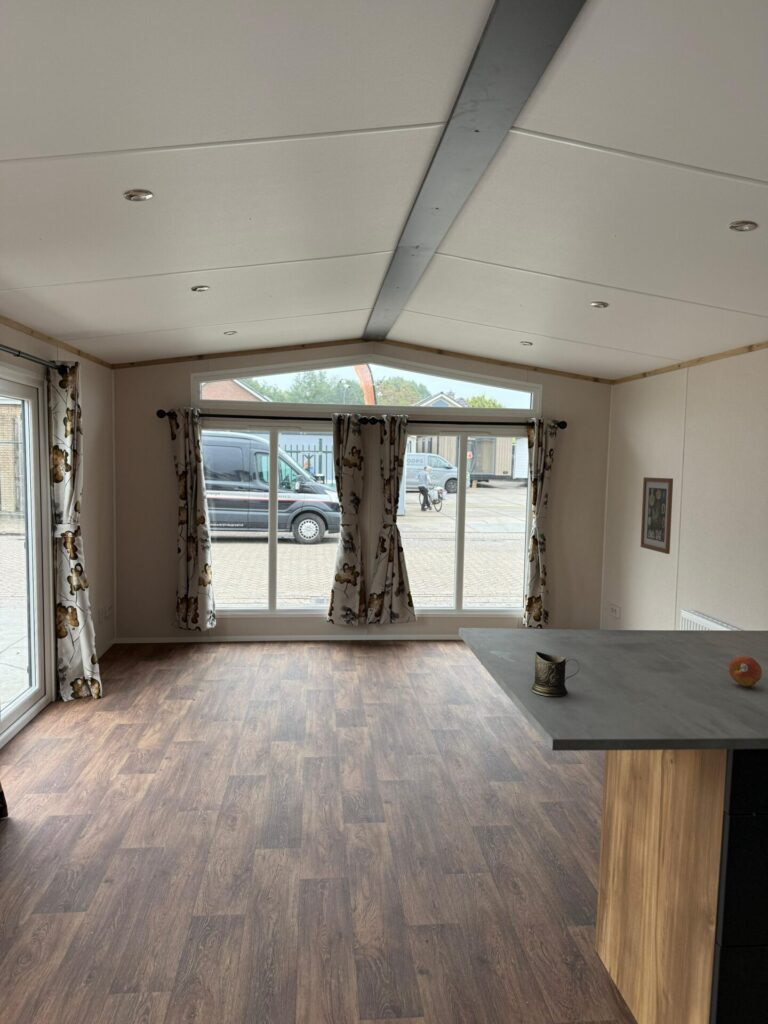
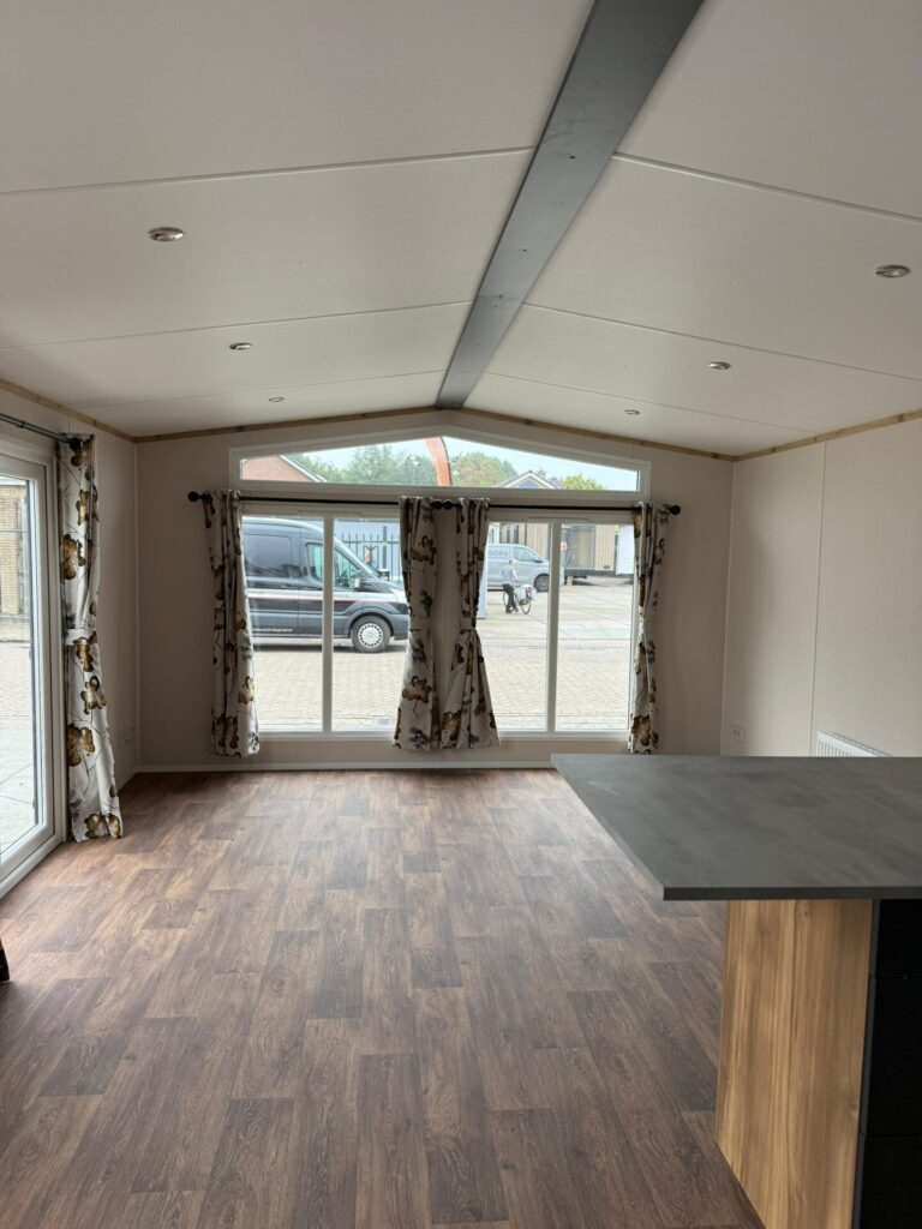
- fruit [728,655,763,687]
- wall art [640,476,674,555]
- mug [530,651,580,697]
